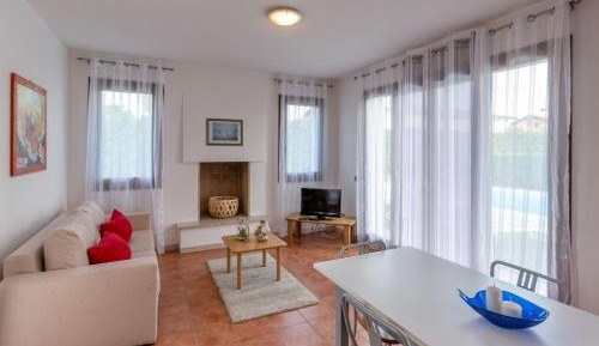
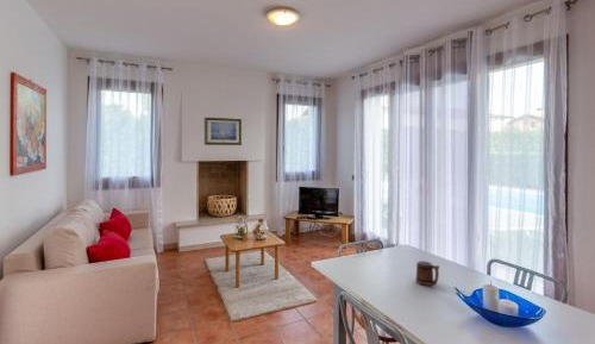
+ mug [415,259,440,287]
